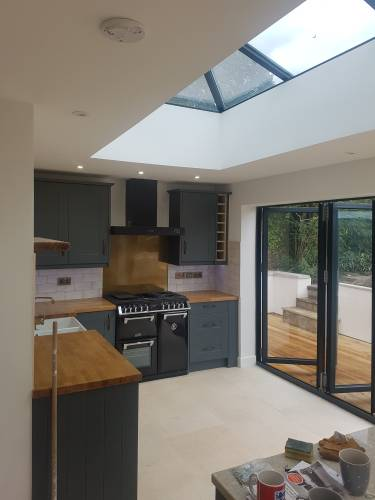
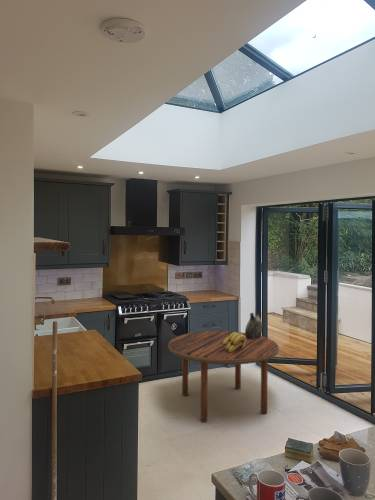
+ dining table [167,330,280,422]
+ ceramic jug [244,312,263,339]
+ banana bunch [223,331,246,353]
